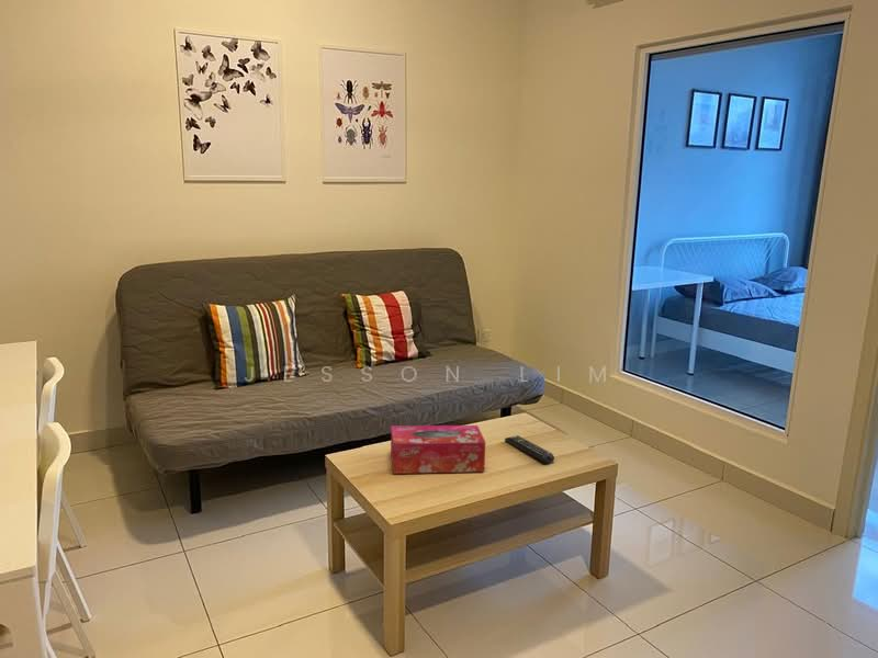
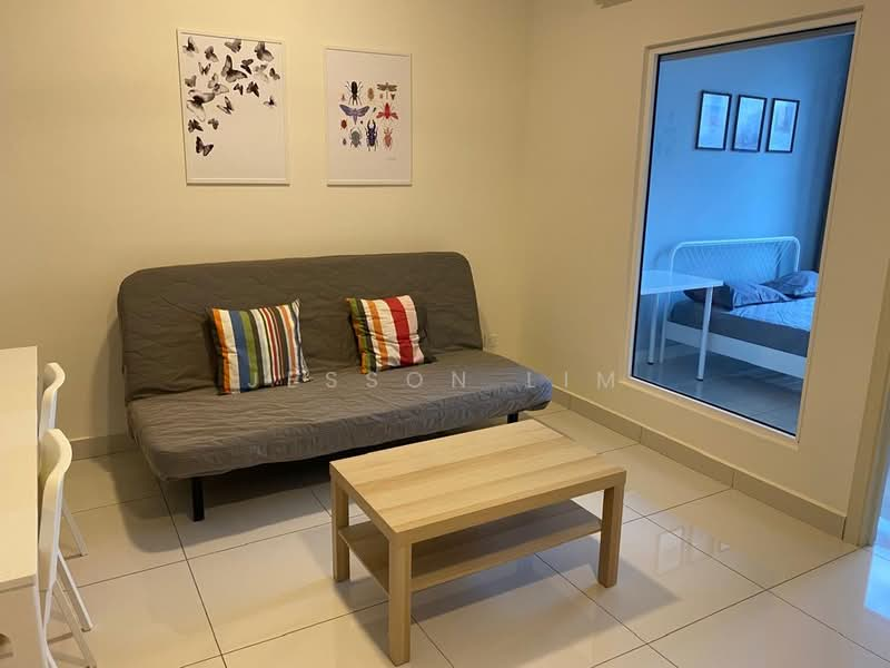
- tissue box [390,424,486,475]
- remote control [504,434,555,464]
